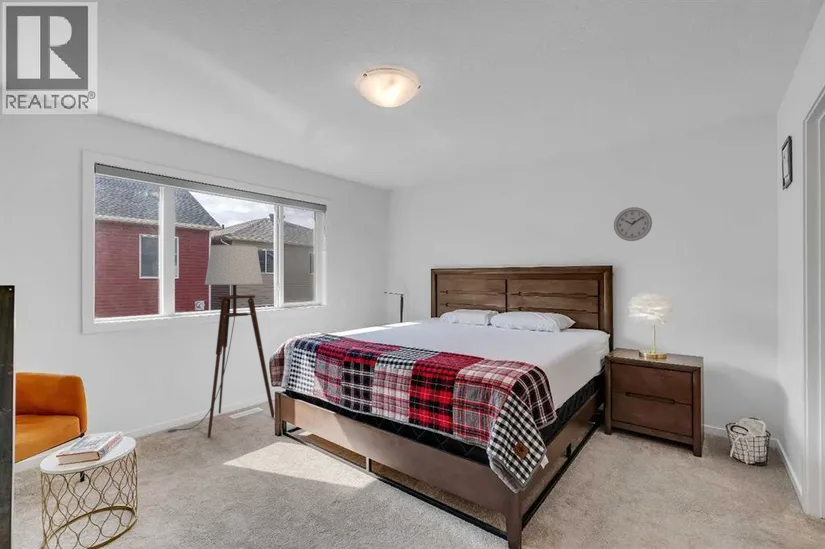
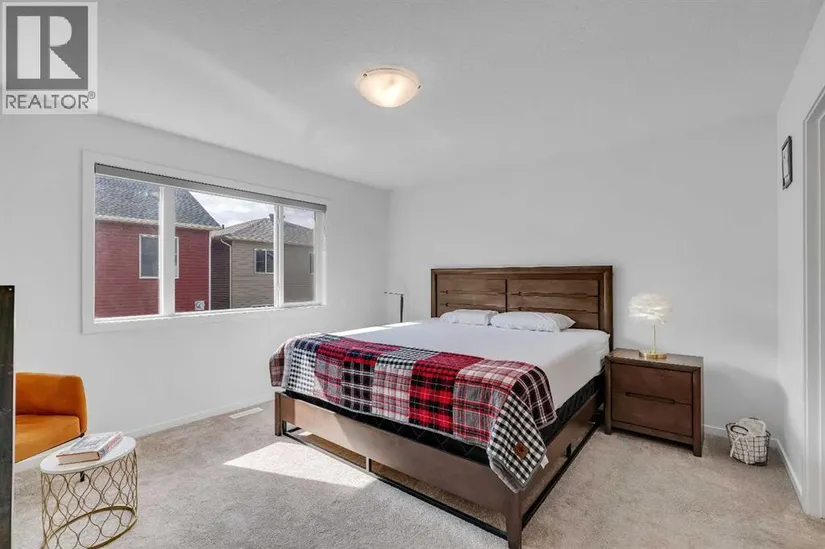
- wall clock [613,206,653,242]
- floor lamp [165,244,275,438]
